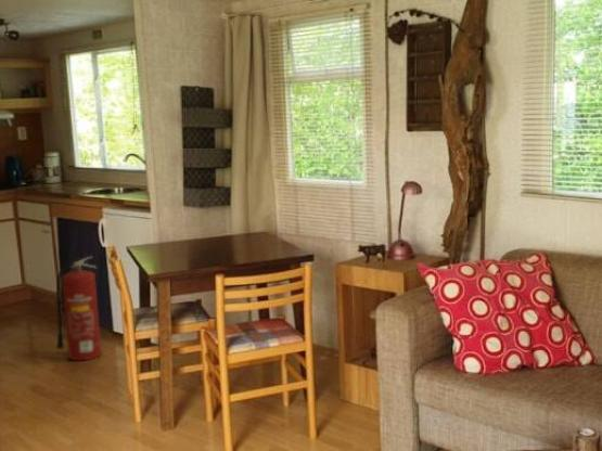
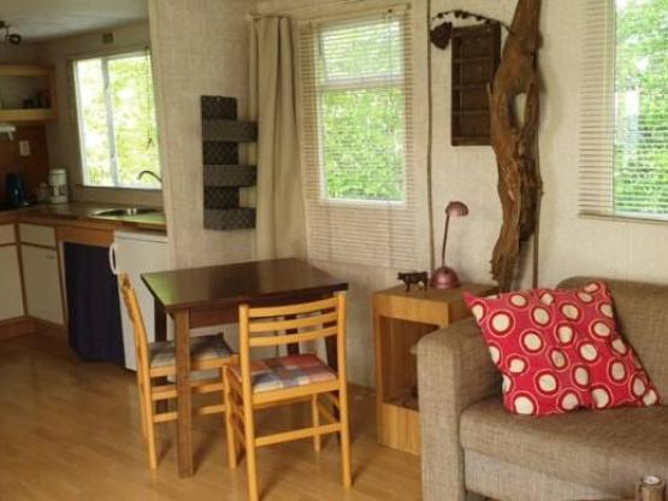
- fire extinguisher [54,256,102,362]
